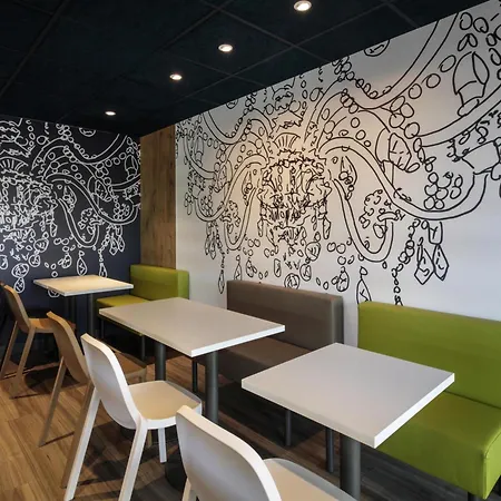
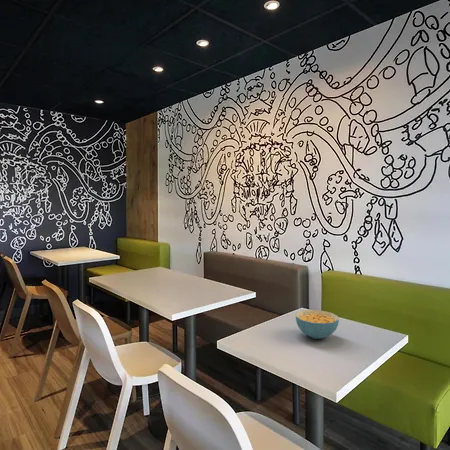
+ cereal bowl [295,309,340,340]
